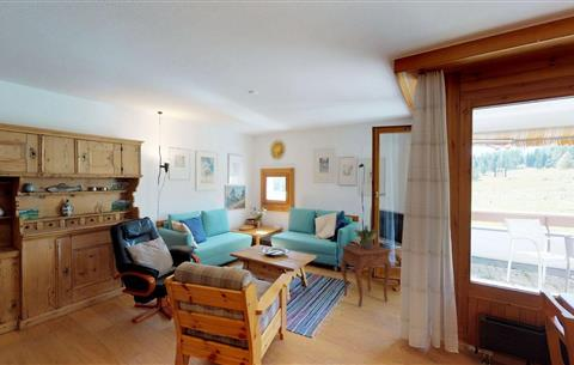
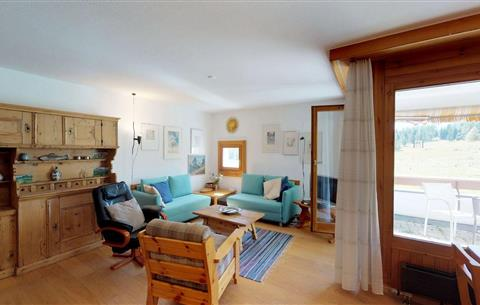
- side table [340,243,393,308]
- potted plant [352,224,378,249]
